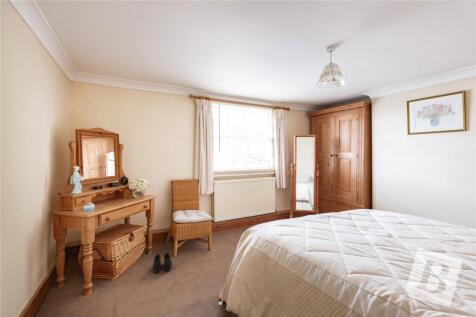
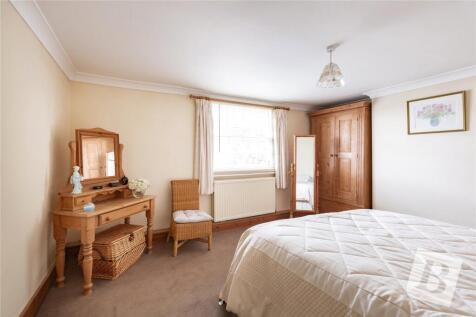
- boots [152,252,173,274]
